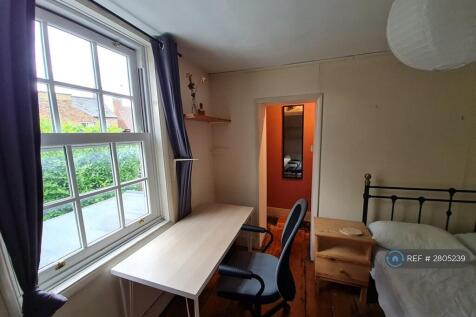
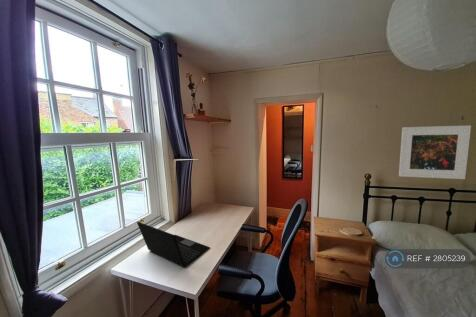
+ laptop [136,221,211,268]
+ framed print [398,124,472,180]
